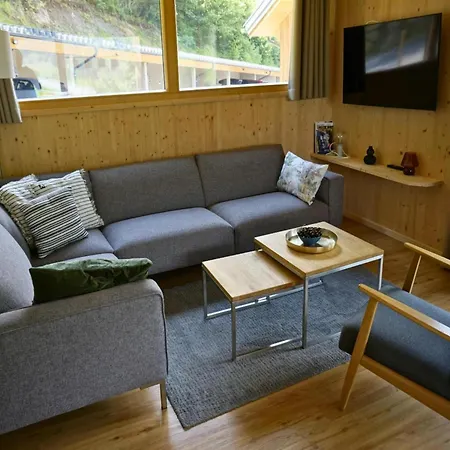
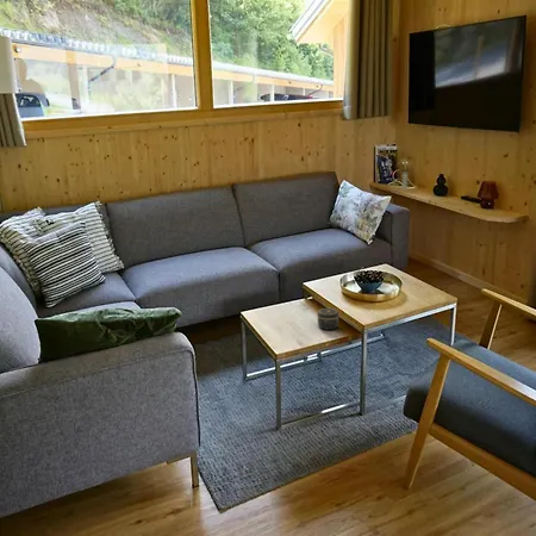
+ jar [317,307,339,331]
